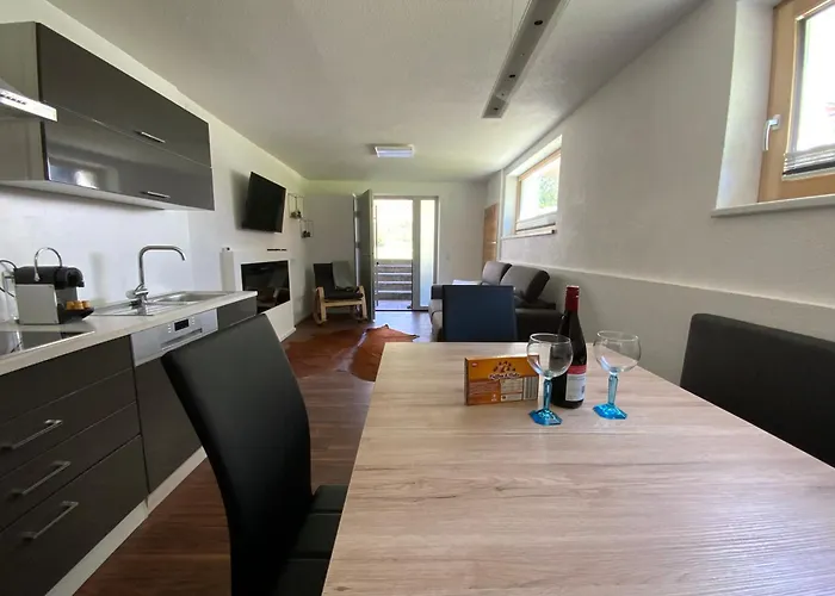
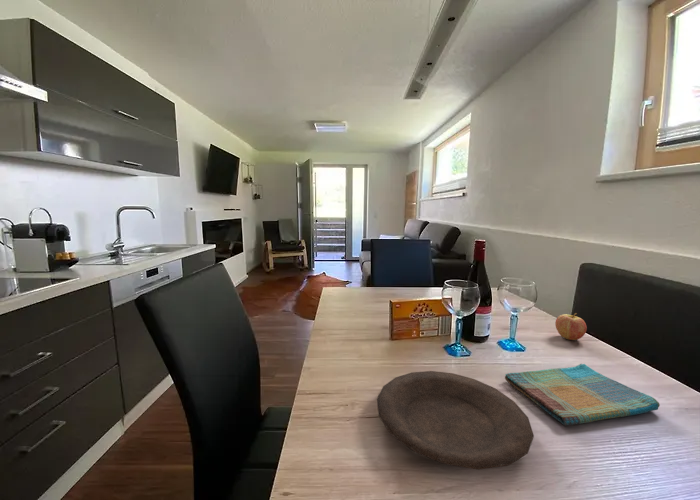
+ fruit [554,312,588,341]
+ plate [376,370,535,471]
+ dish towel [504,363,661,426]
